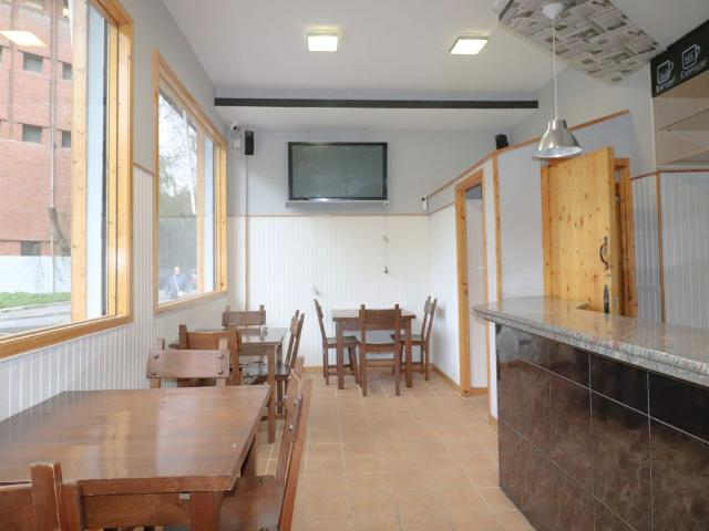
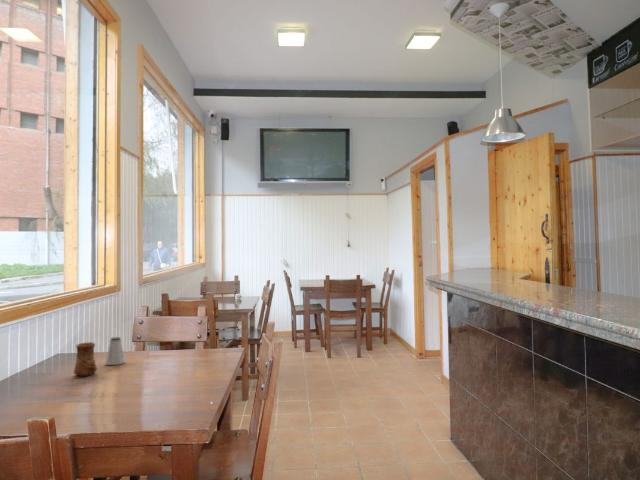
+ saltshaker [104,336,126,366]
+ cup [73,341,98,377]
